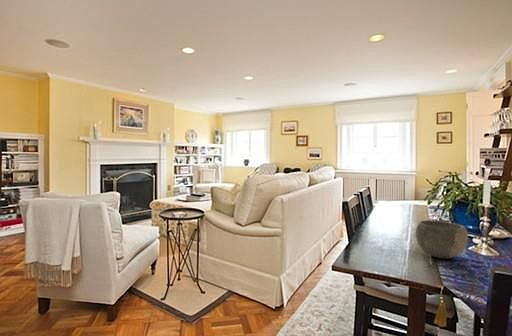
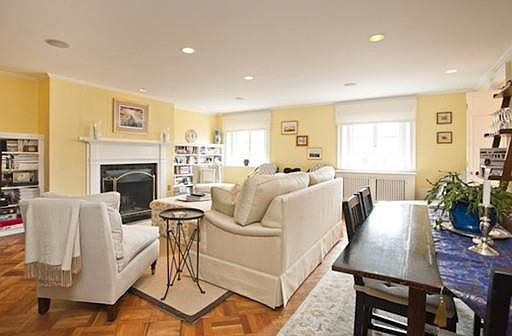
- bowl [415,219,469,259]
